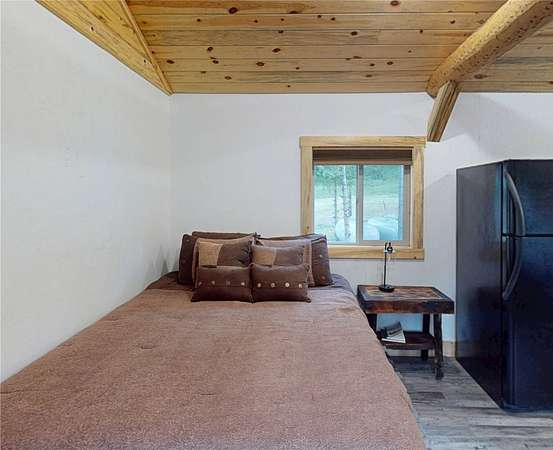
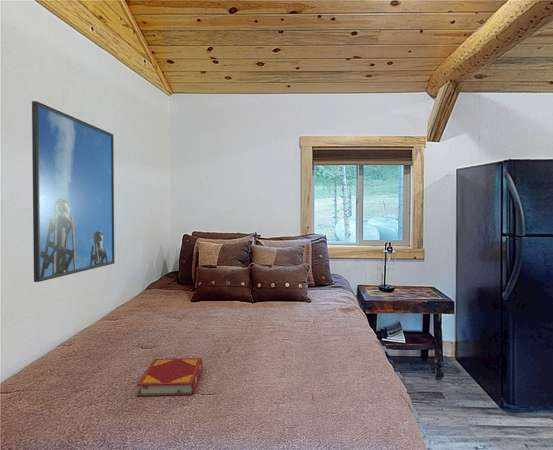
+ hardback book [136,357,204,397]
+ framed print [31,100,116,283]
